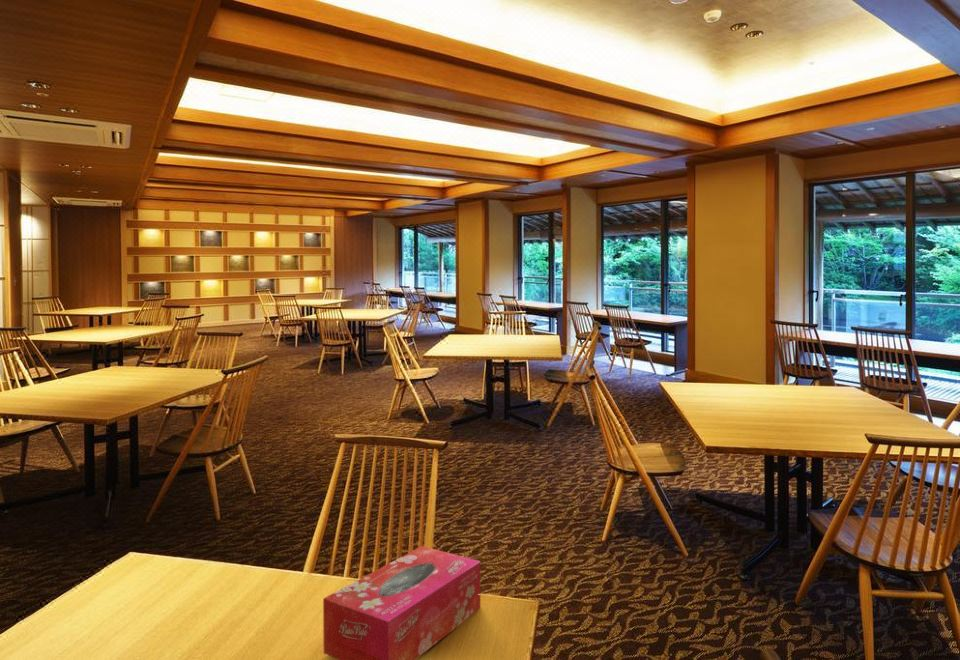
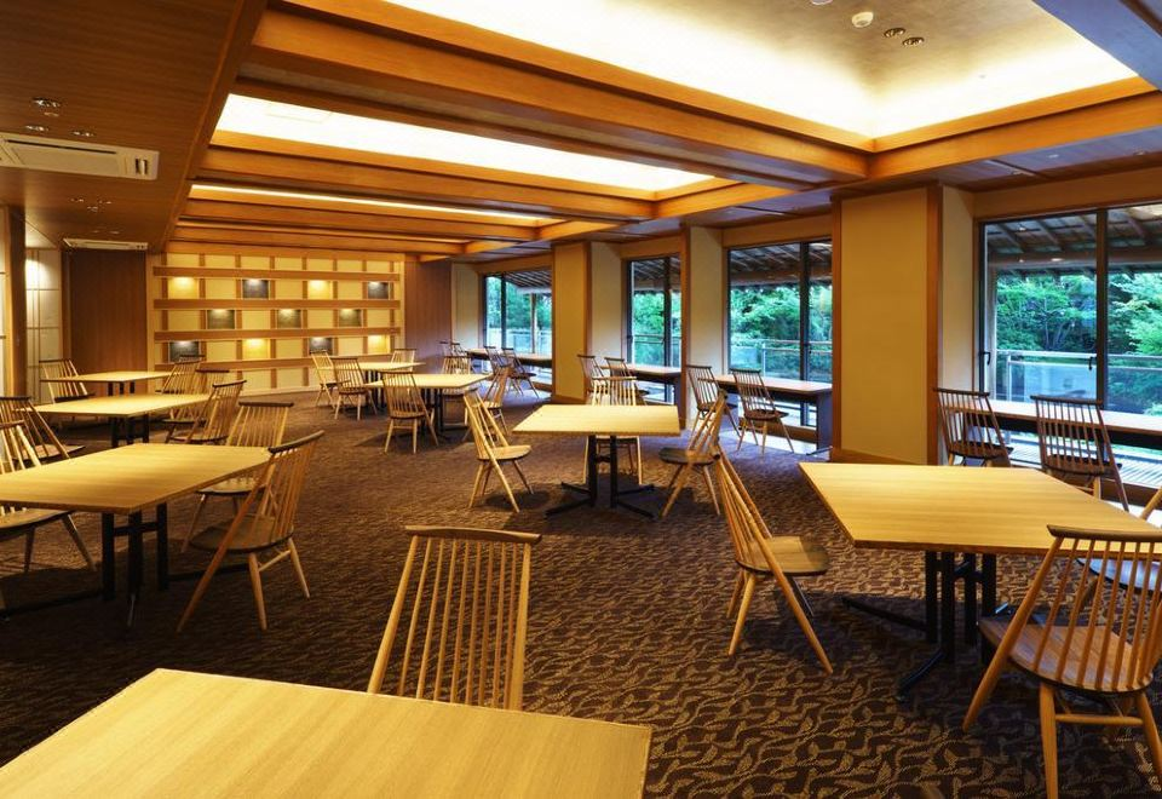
- tissue box [322,545,482,660]
